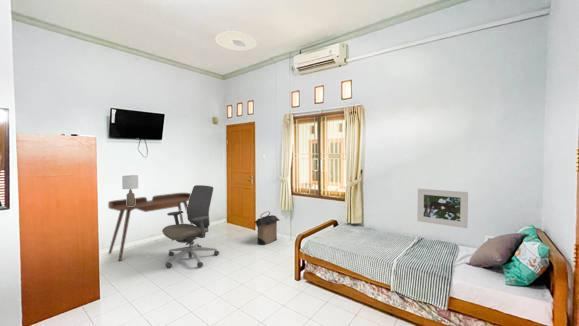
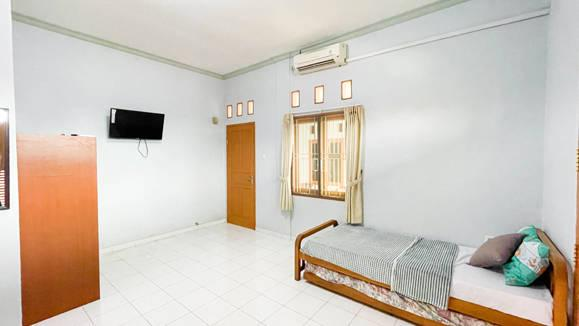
- laundry hamper [254,210,281,246]
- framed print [416,188,469,229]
- office chair [161,184,220,269]
- ceiling light [214,30,258,52]
- lamp [121,174,139,206]
- desk [107,192,198,262]
